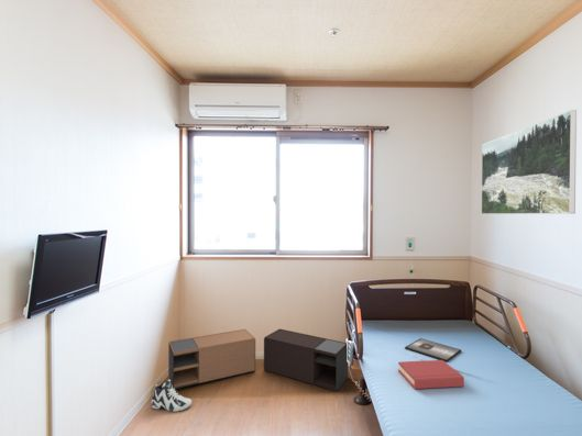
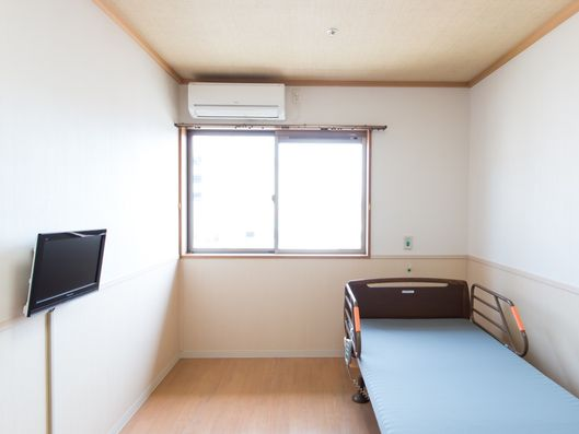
- award [404,337,462,364]
- storage bench [167,328,349,392]
- hardback book [397,359,465,390]
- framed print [481,109,578,215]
- sneaker [151,378,193,413]
